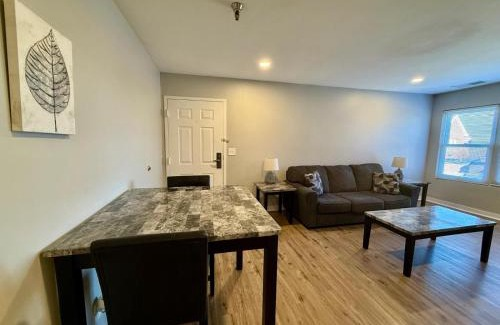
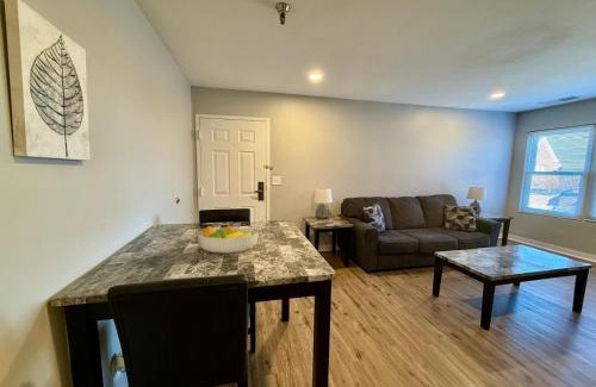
+ fruit bowl [195,225,260,255]
